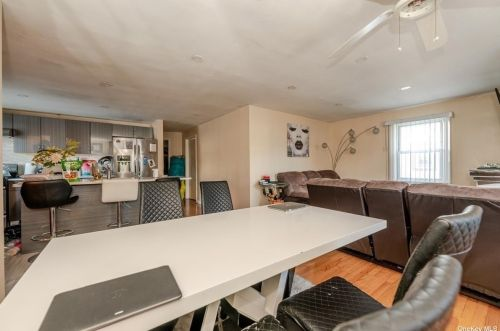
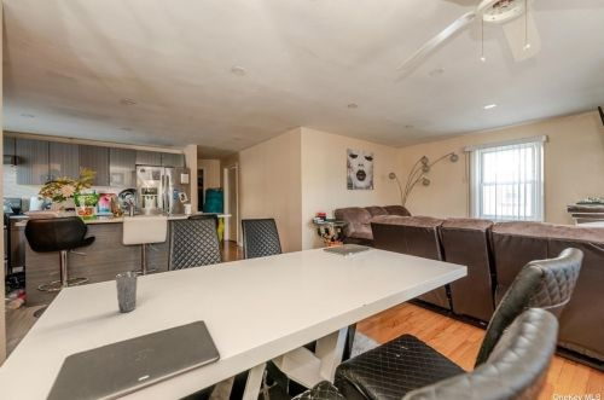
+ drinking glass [115,271,139,313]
